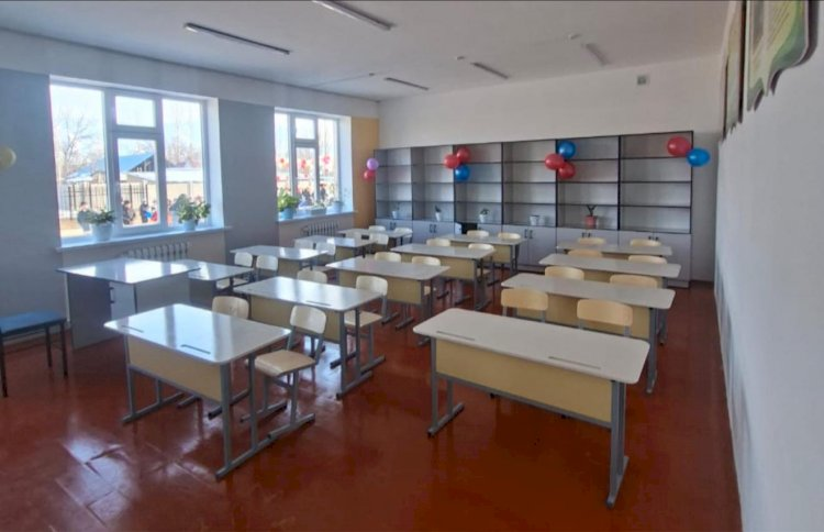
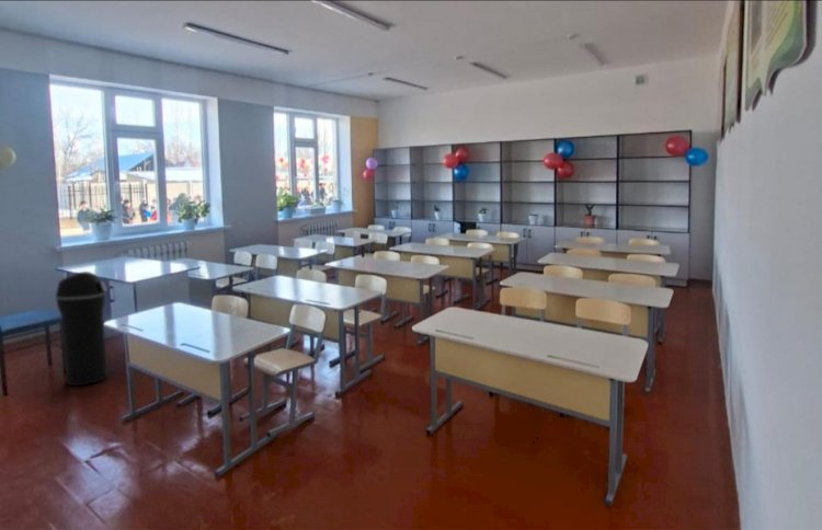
+ trash can [55,270,110,387]
